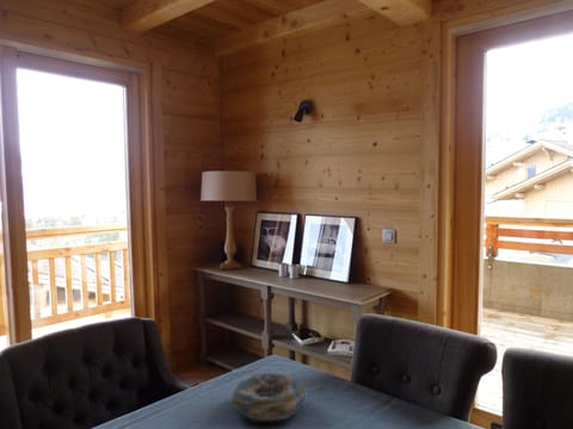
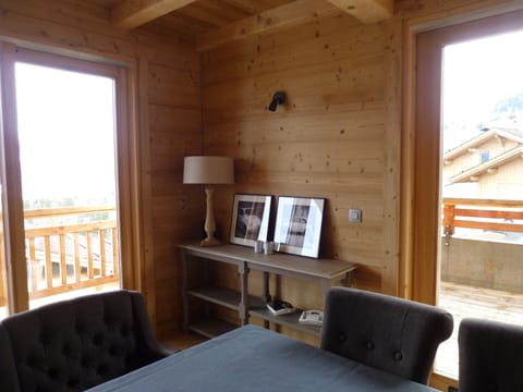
- decorative bowl [230,371,308,423]
